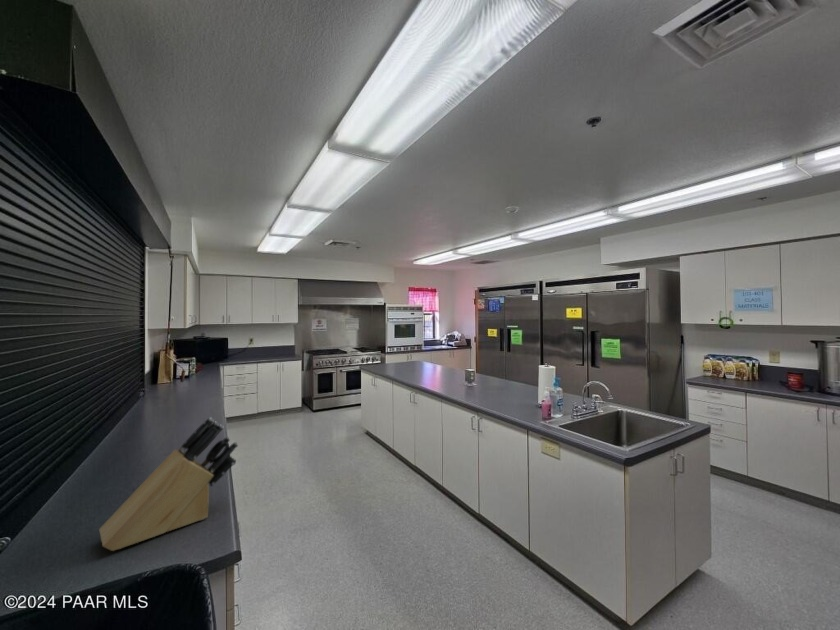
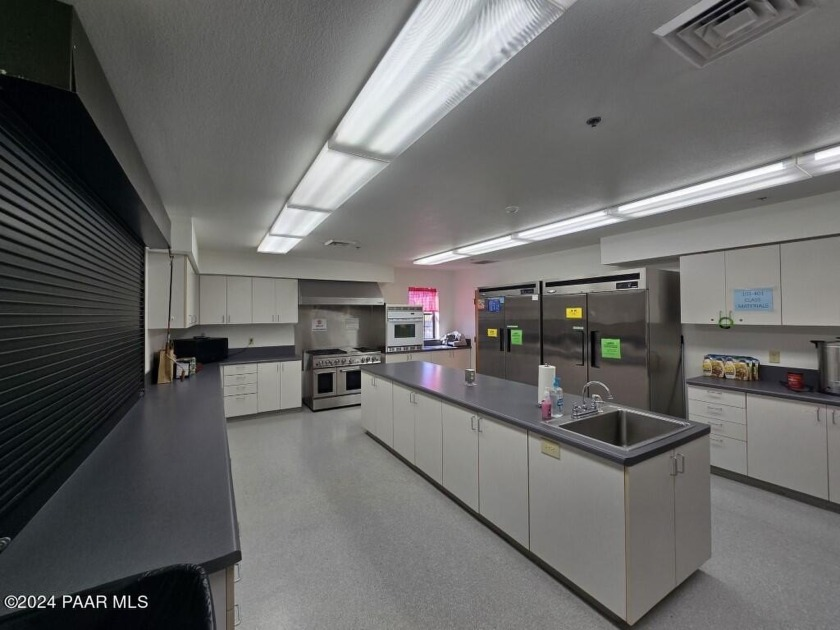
- knife block [98,416,239,552]
